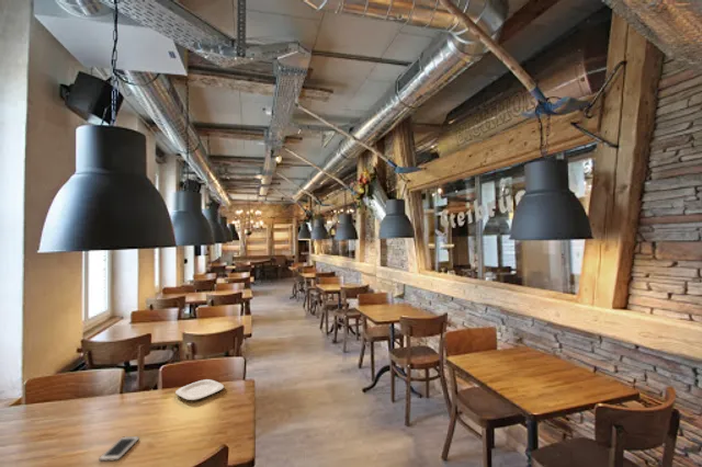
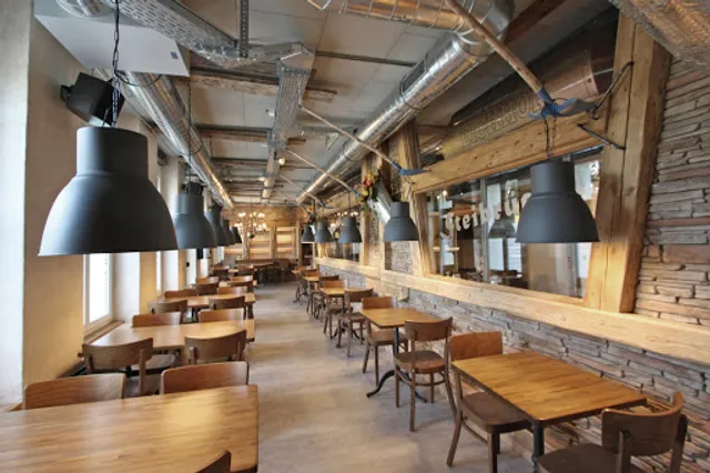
- plate [174,378,225,401]
- cell phone [98,435,140,463]
